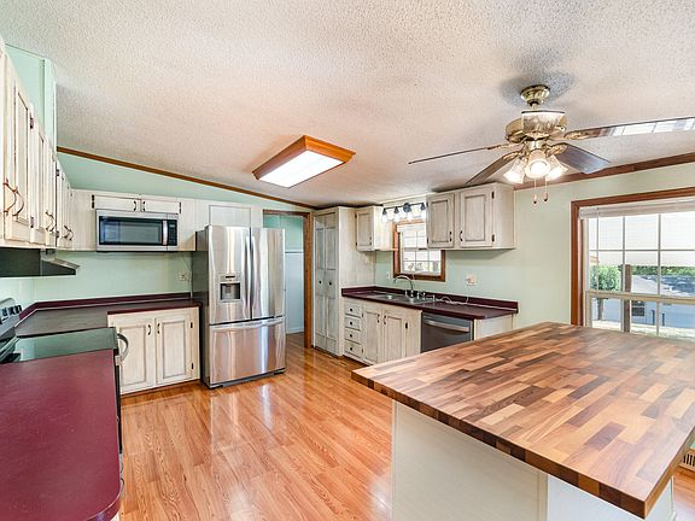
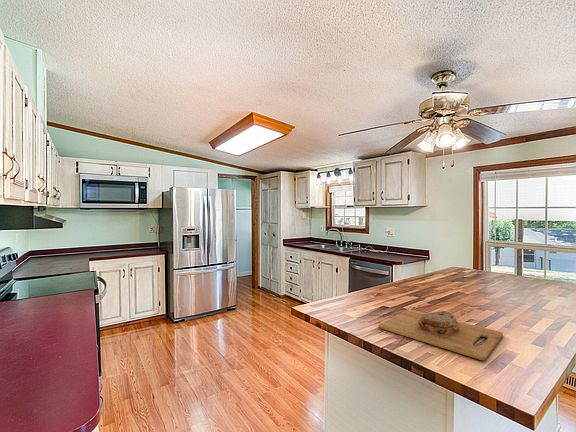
+ cutting board [378,308,504,361]
